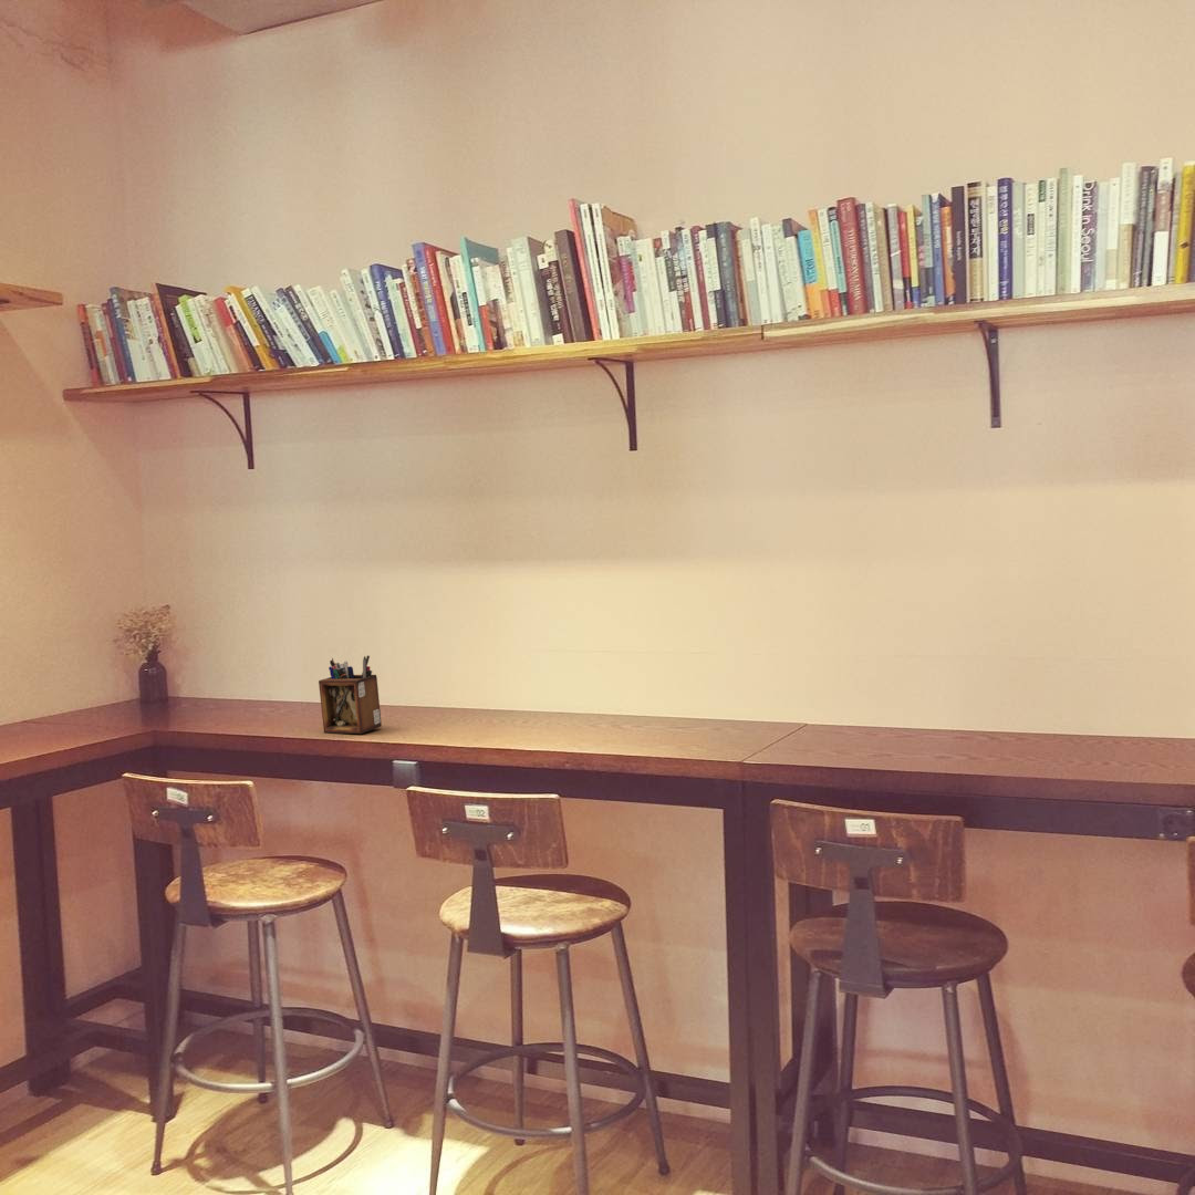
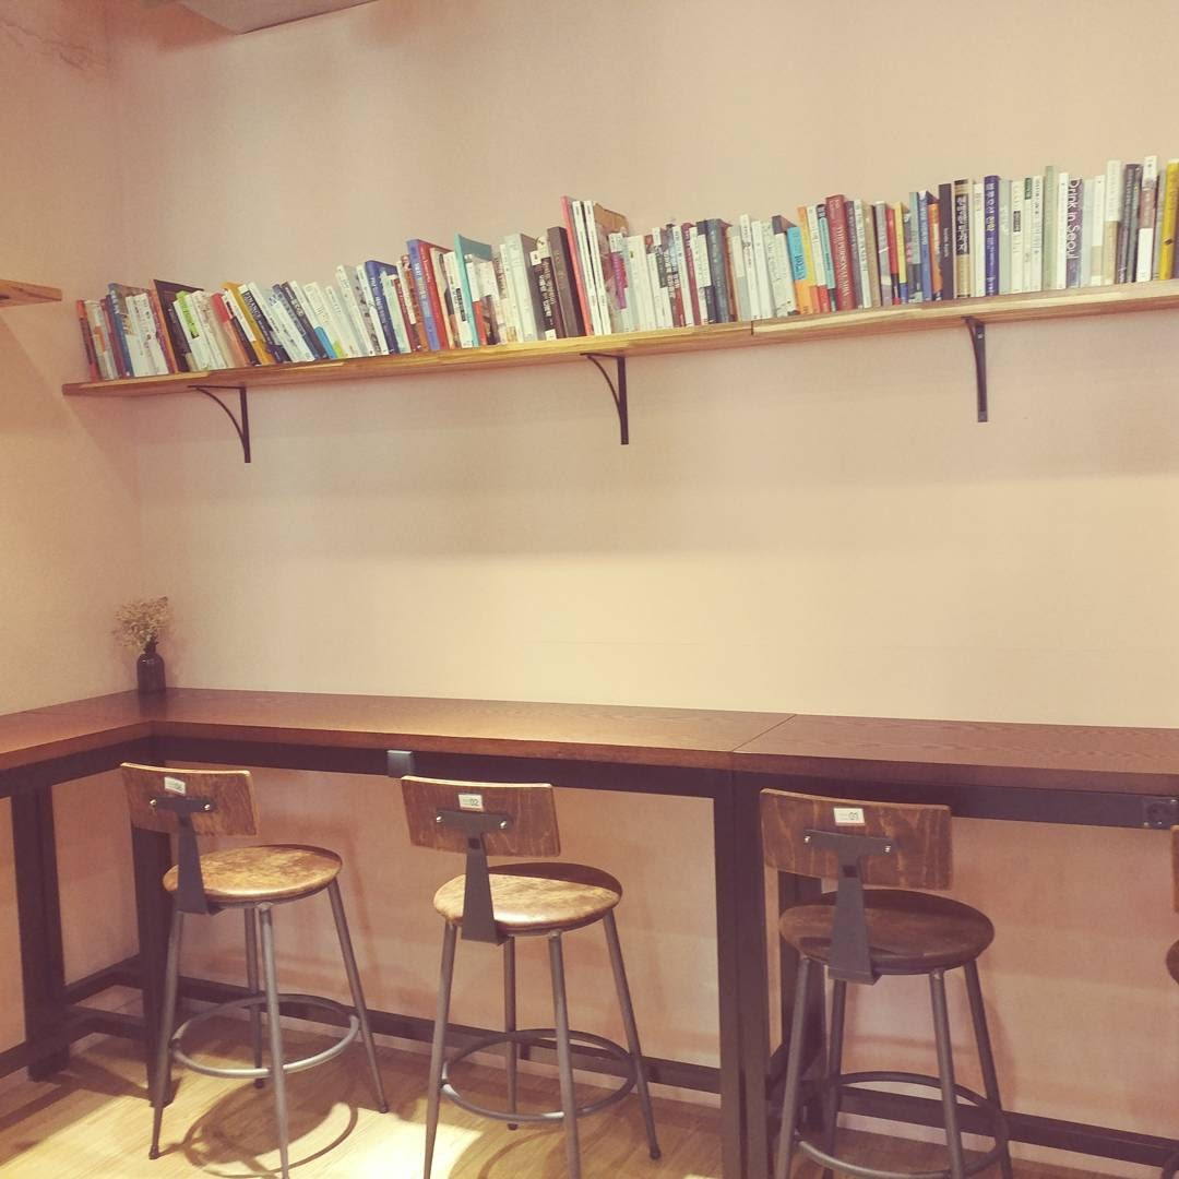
- desk organizer [318,654,383,735]
